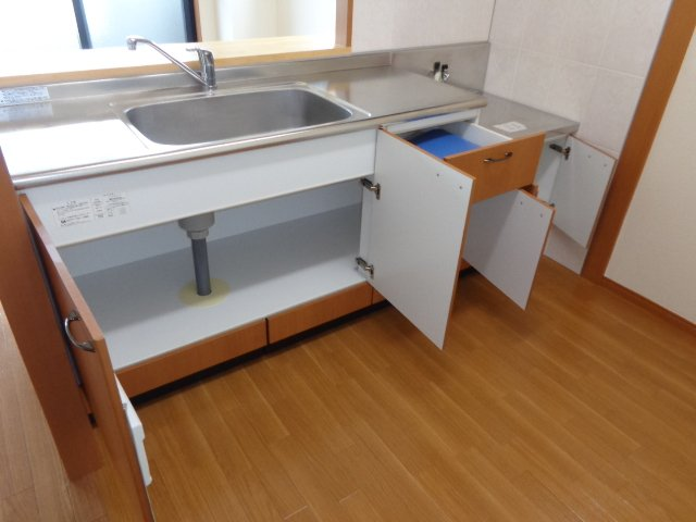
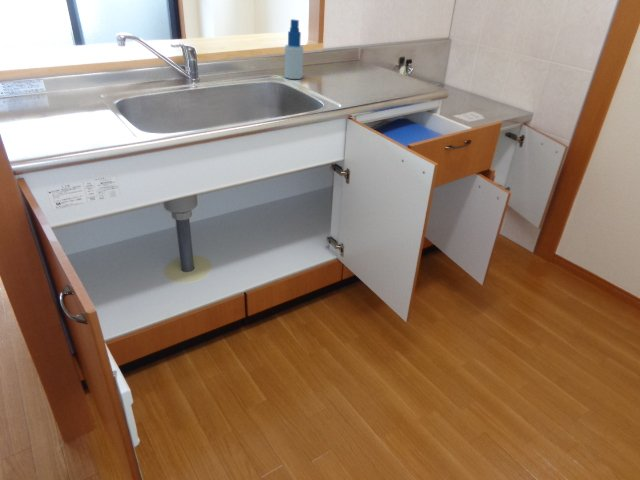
+ spray bottle [284,18,304,80]
